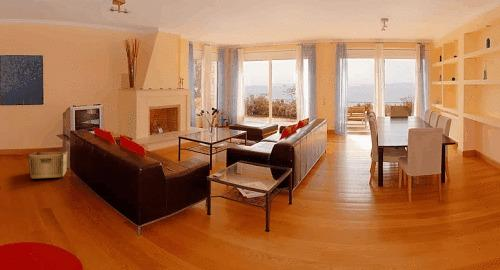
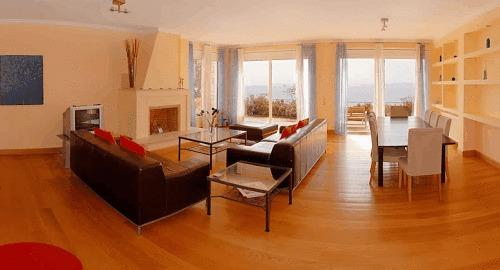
- hamper [27,151,69,180]
